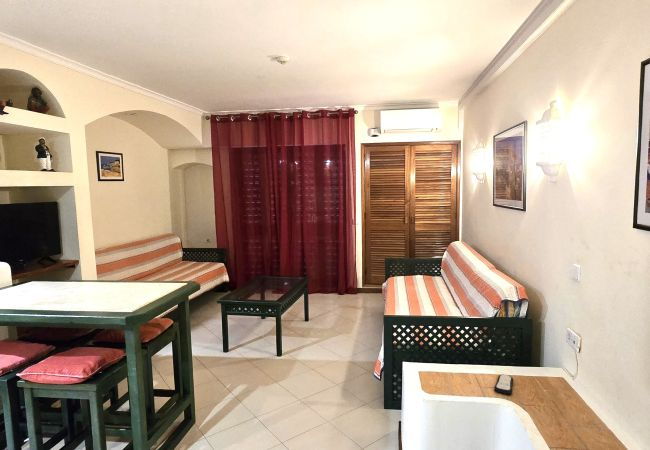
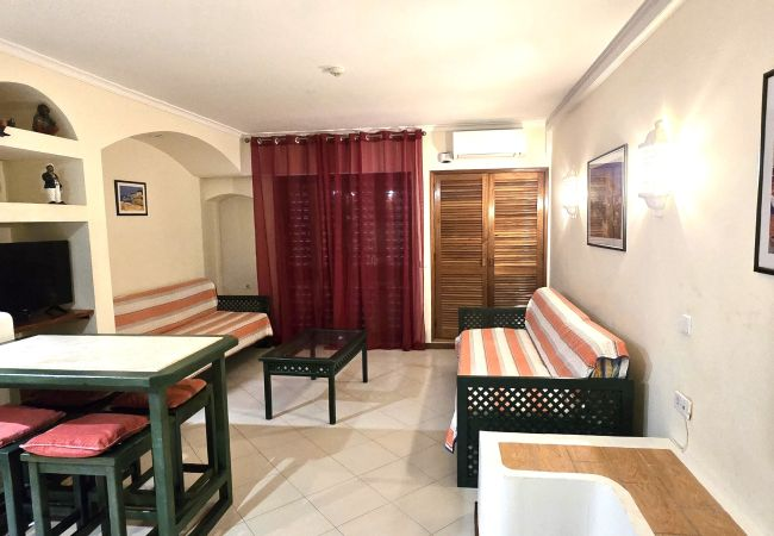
- remote control [493,374,514,395]
